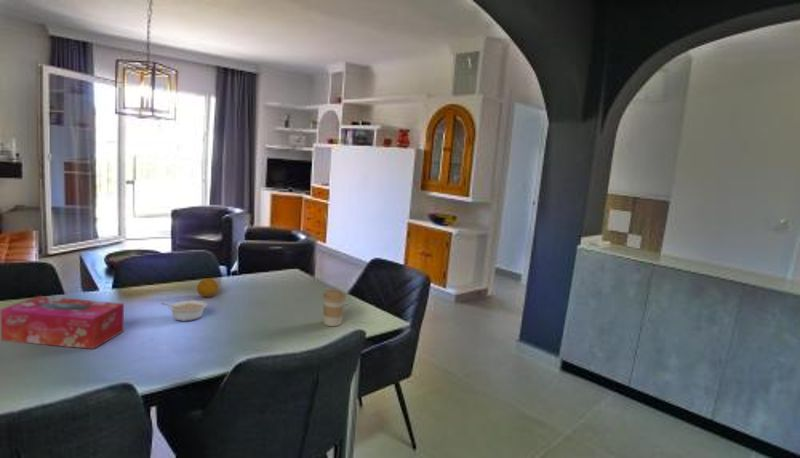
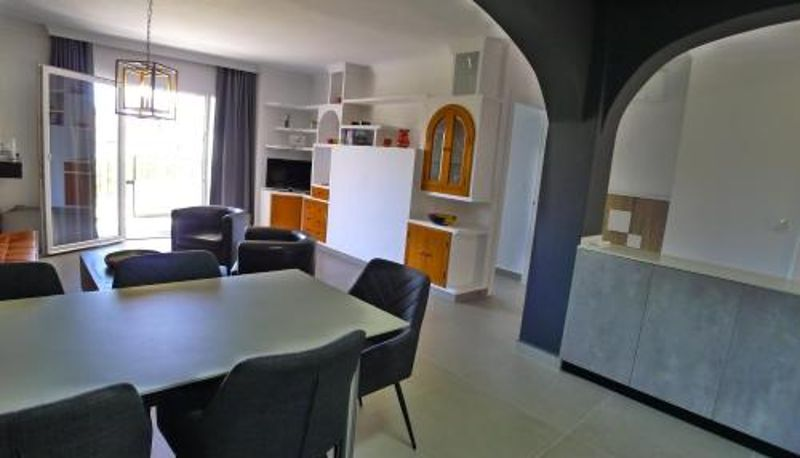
- coffee cup [322,289,347,327]
- legume [160,299,208,322]
- tissue box [0,295,125,350]
- fruit [196,277,219,298]
